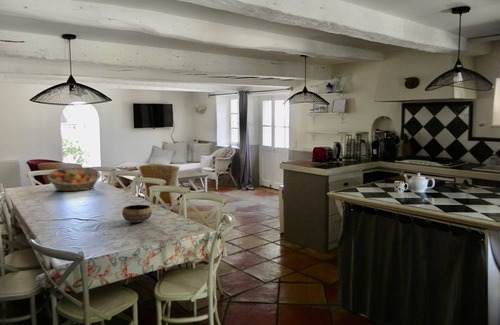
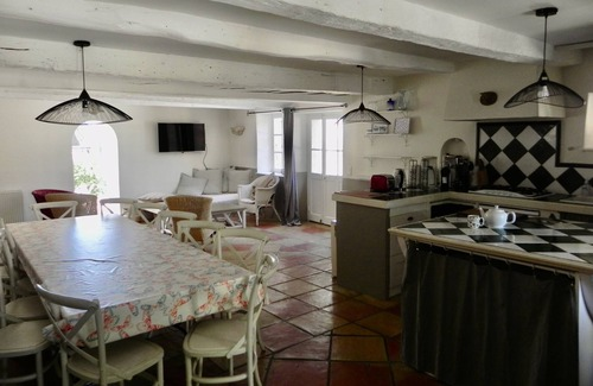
- fruit basket [47,166,102,192]
- bowl [121,204,153,223]
